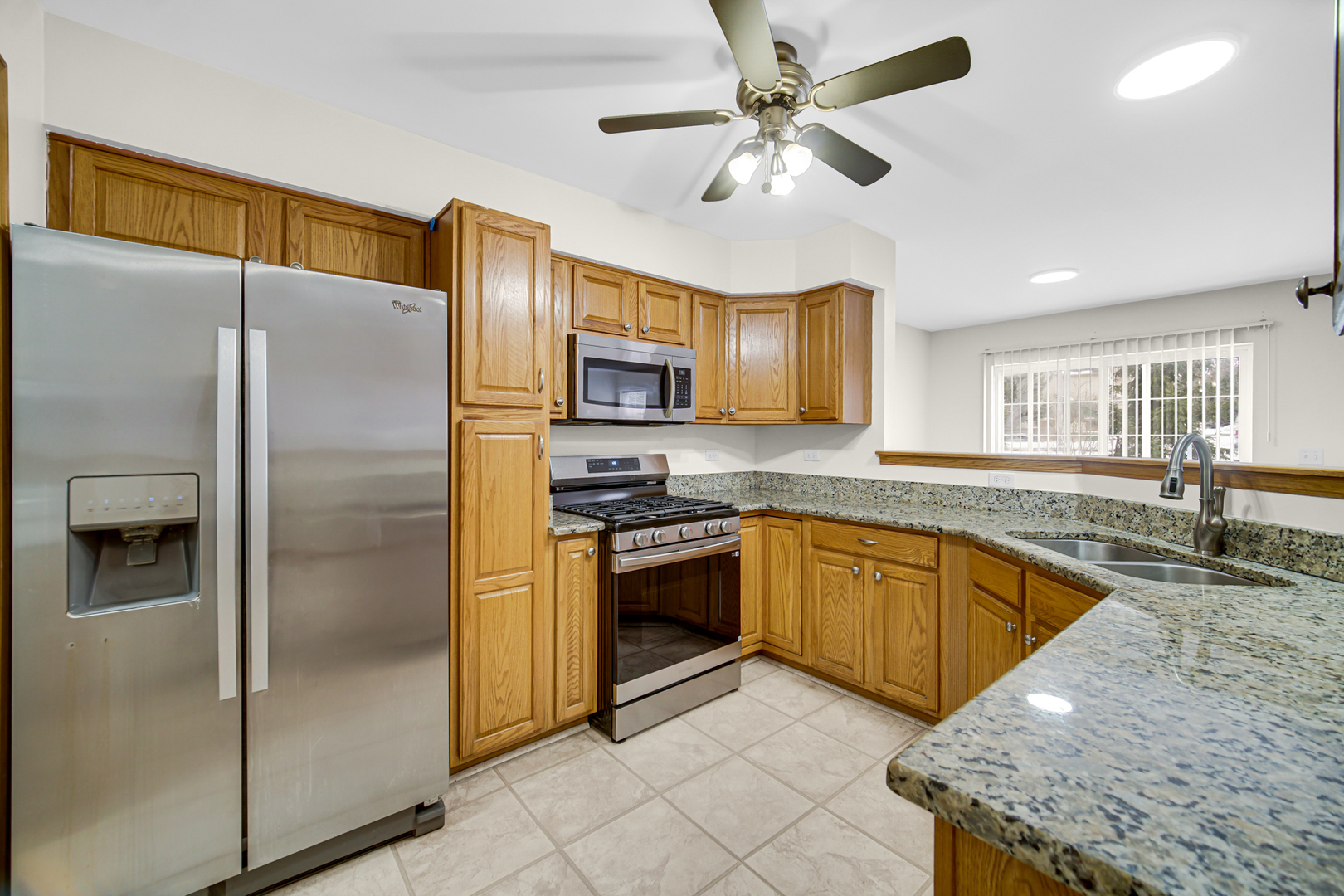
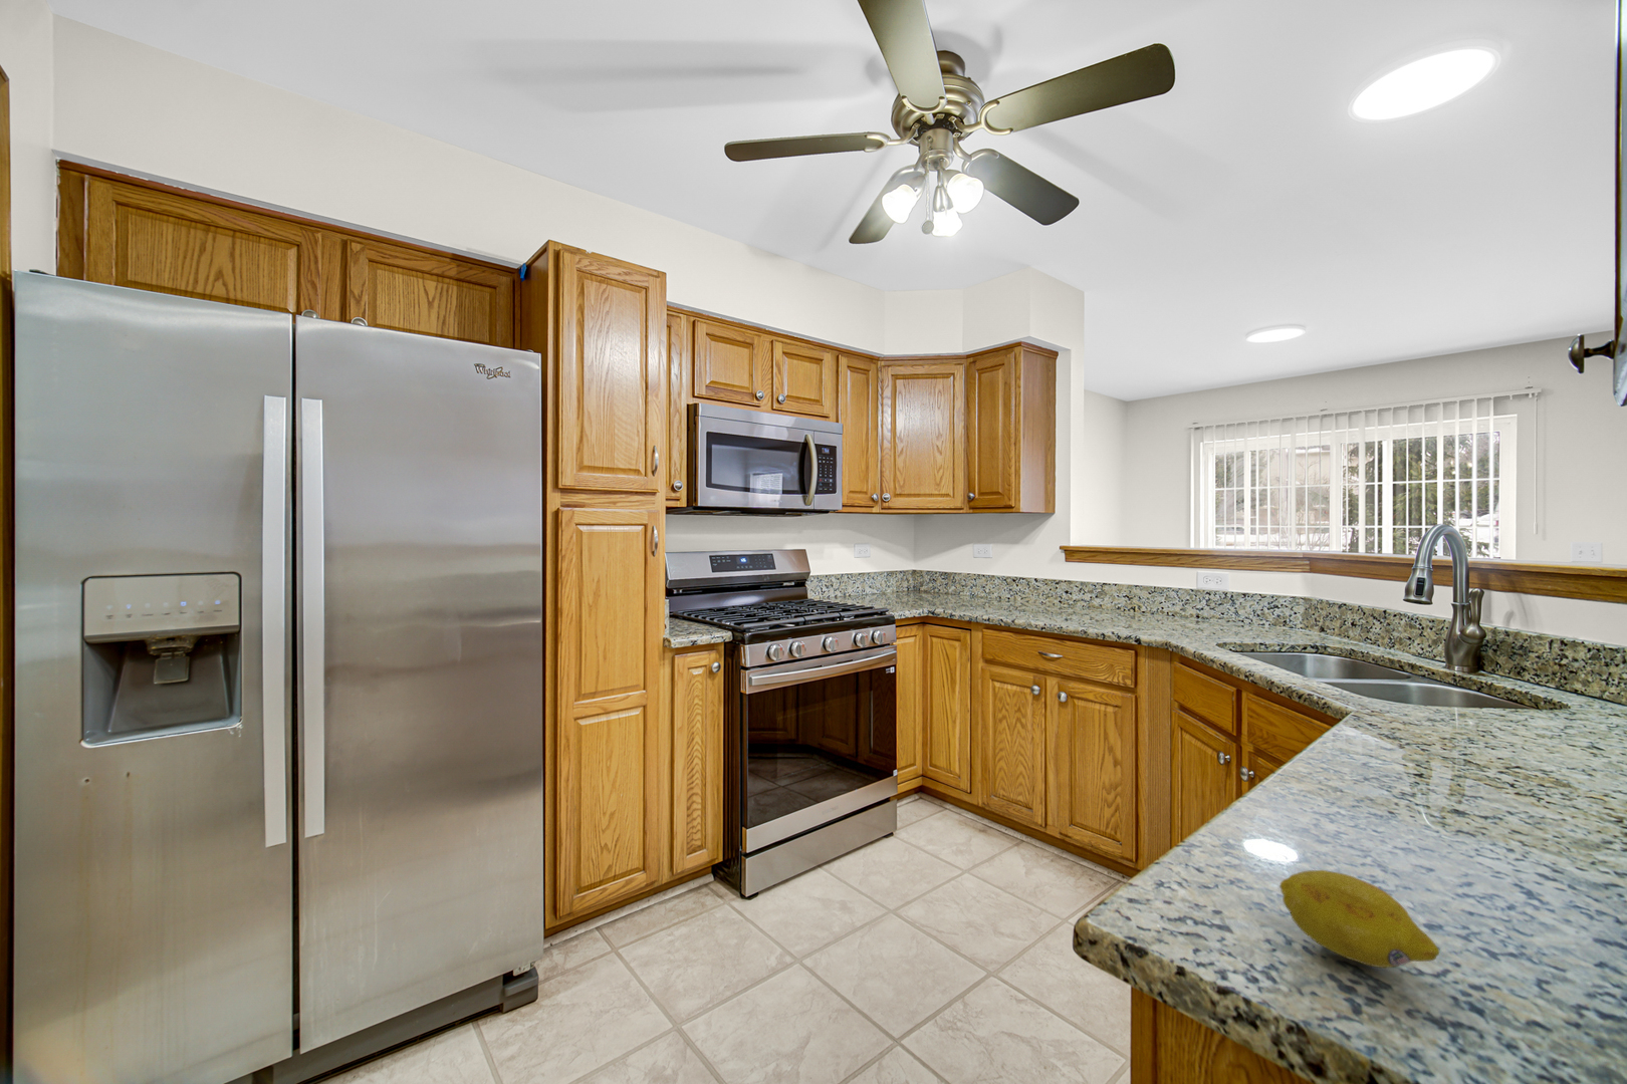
+ fruit [1278,869,1441,969]
